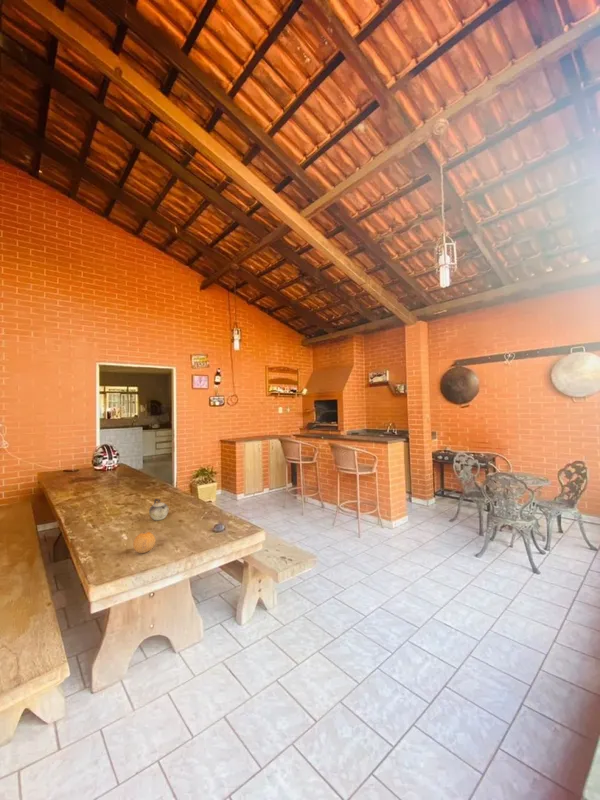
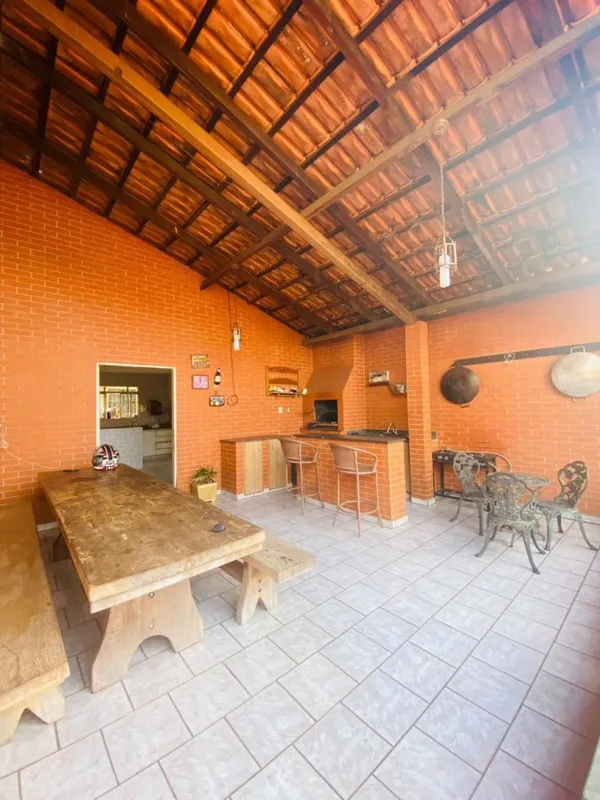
- teapot [148,498,170,521]
- fruit [132,531,156,554]
